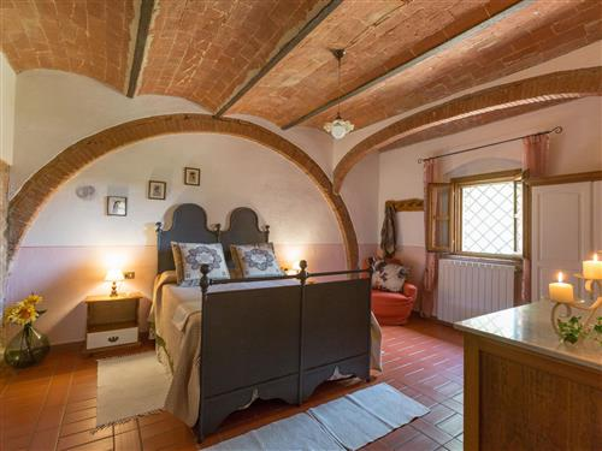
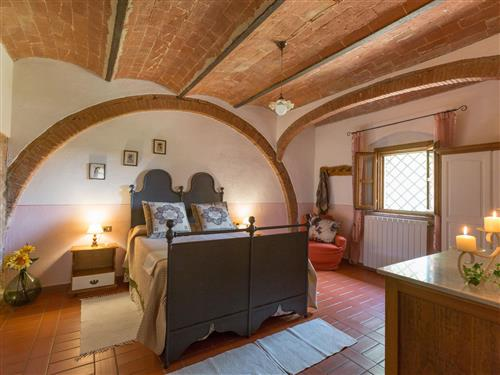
- relief sculpture [73,180,100,202]
